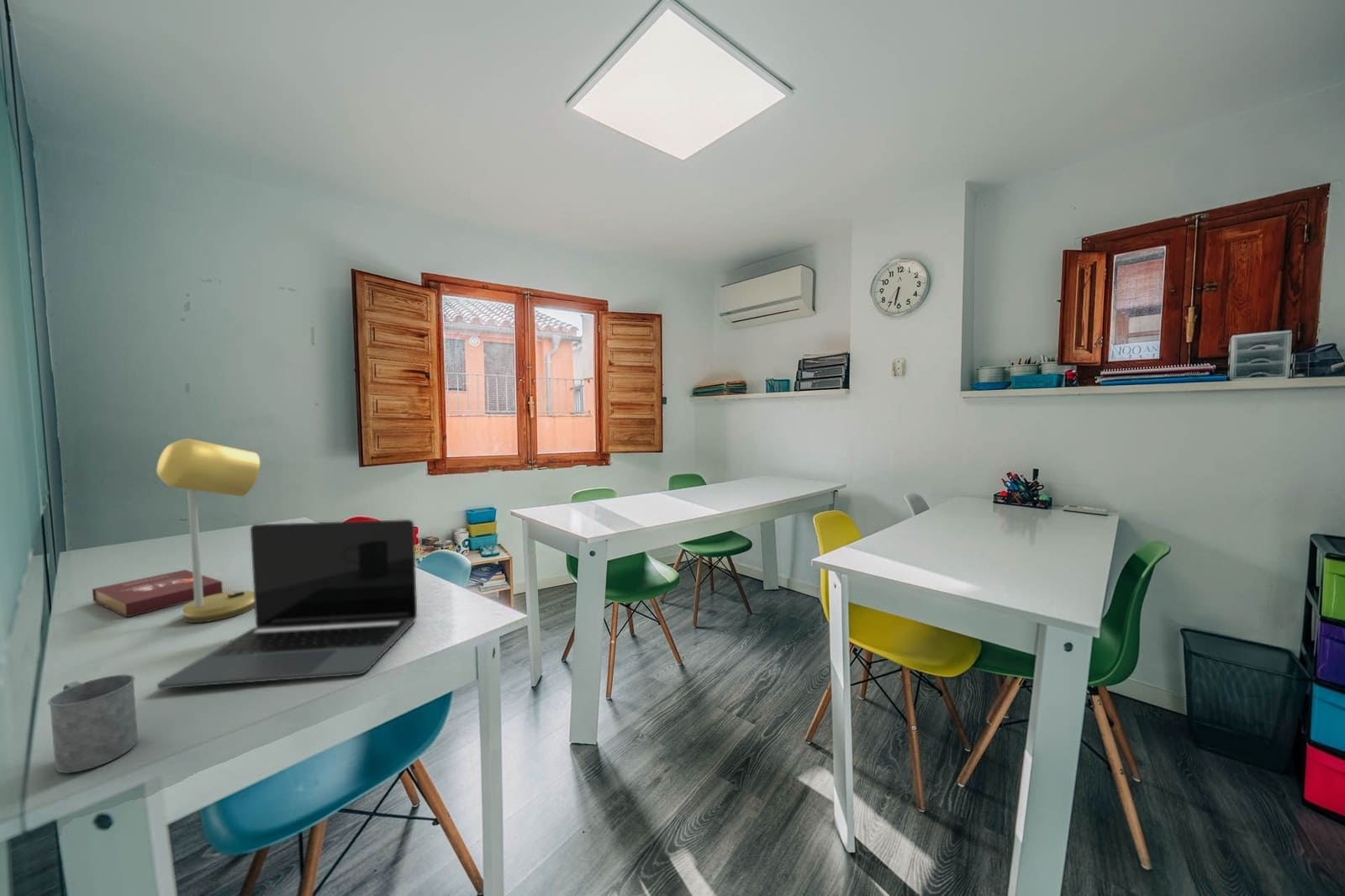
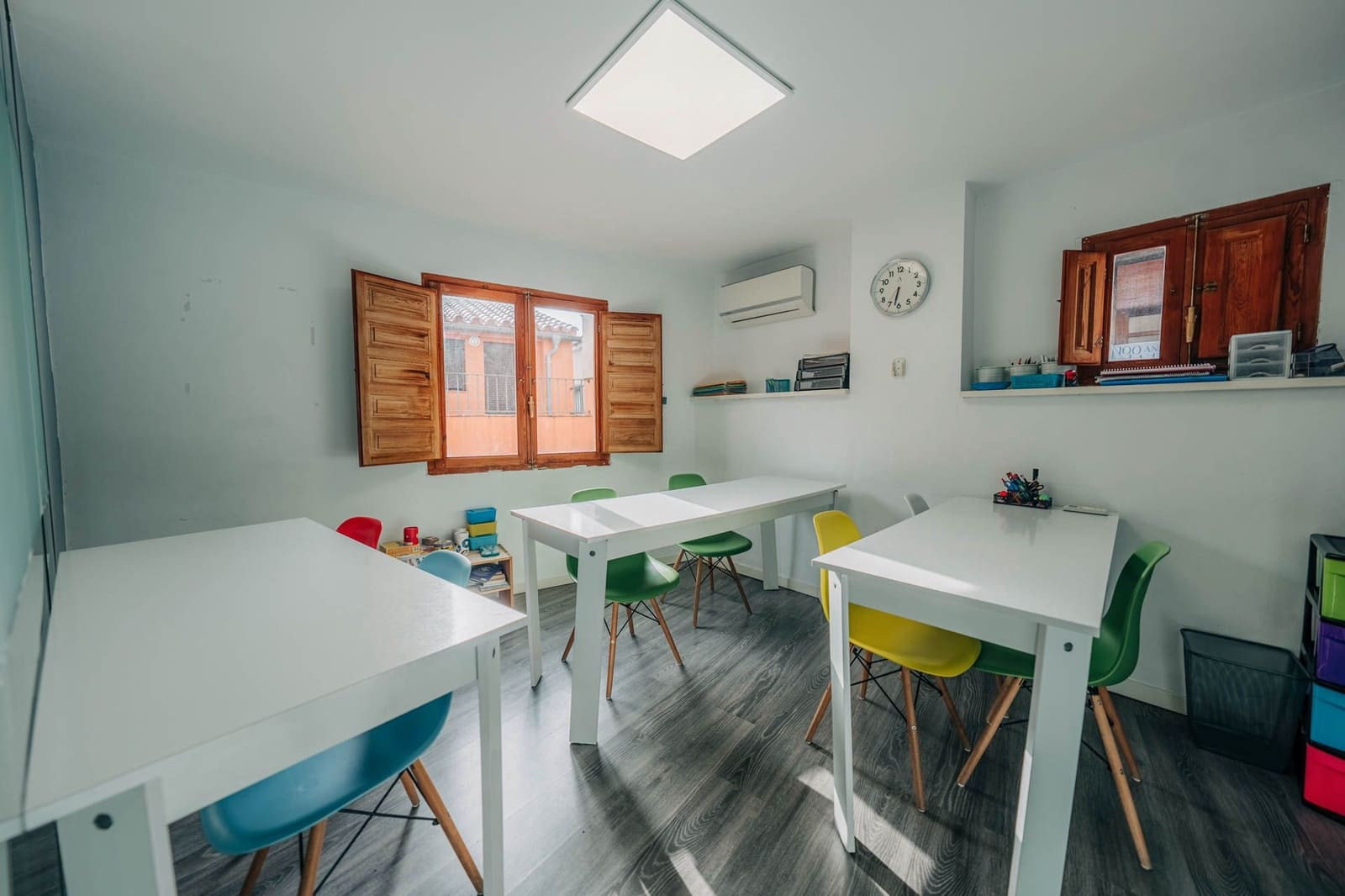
- mug [47,673,139,774]
- laptop [156,519,418,689]
- book [92,569,224,619]
- desk lamp [156,438,261,624]
